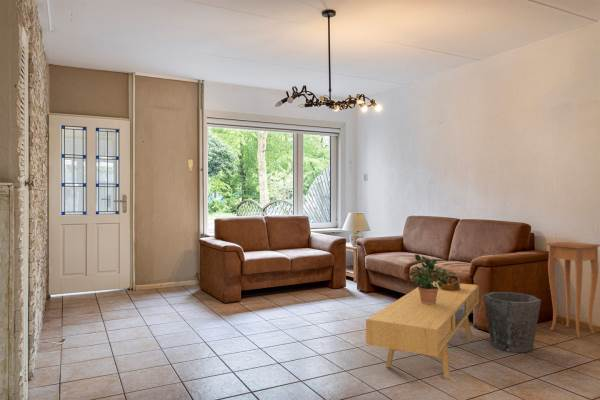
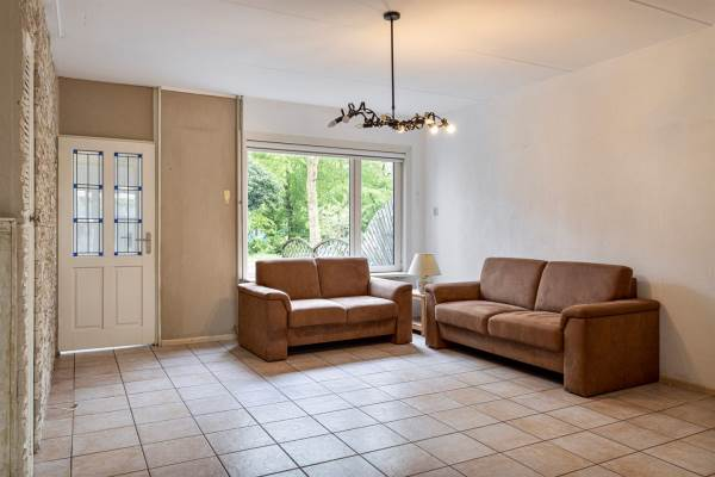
- side table [545,241,600,339]
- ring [437,274,461,291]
- waste bin [483,291,542,353]
- tv console [365,280,479,380]
- potted plant [406,254,457,304]
